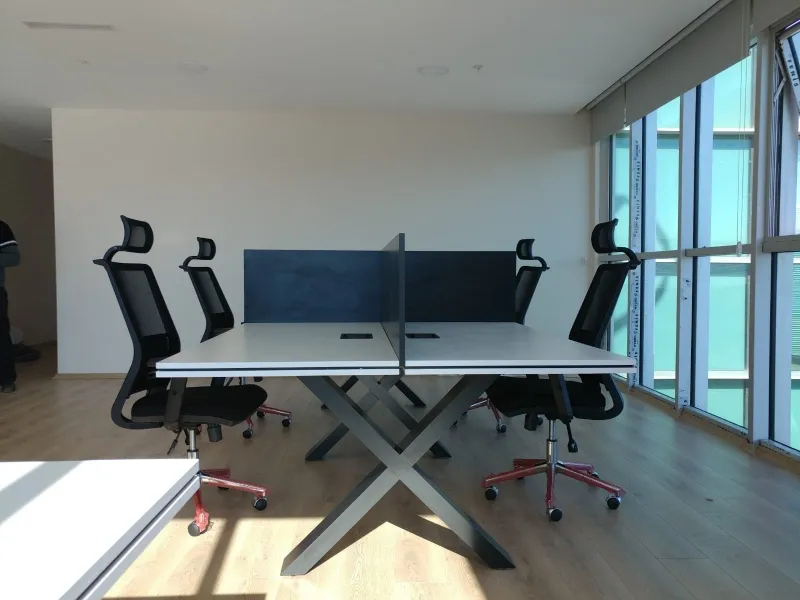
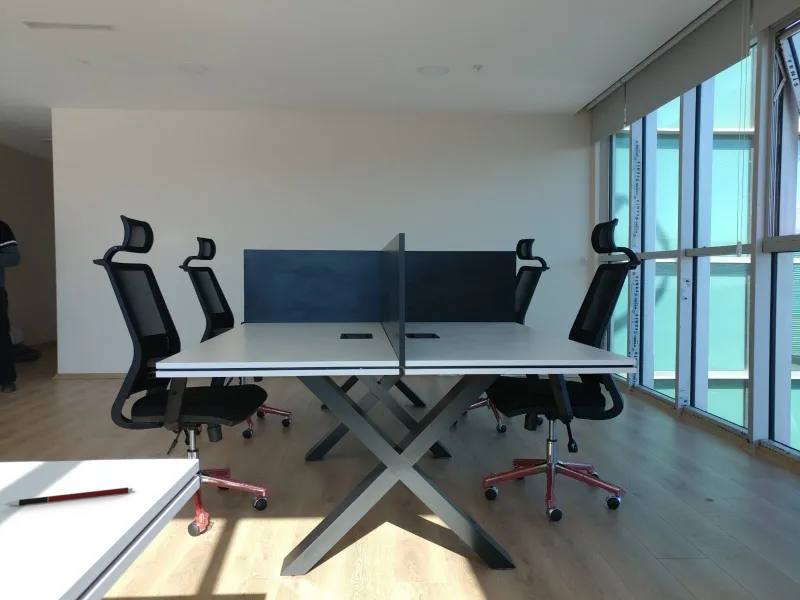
+ pen [3,486,134,507]
